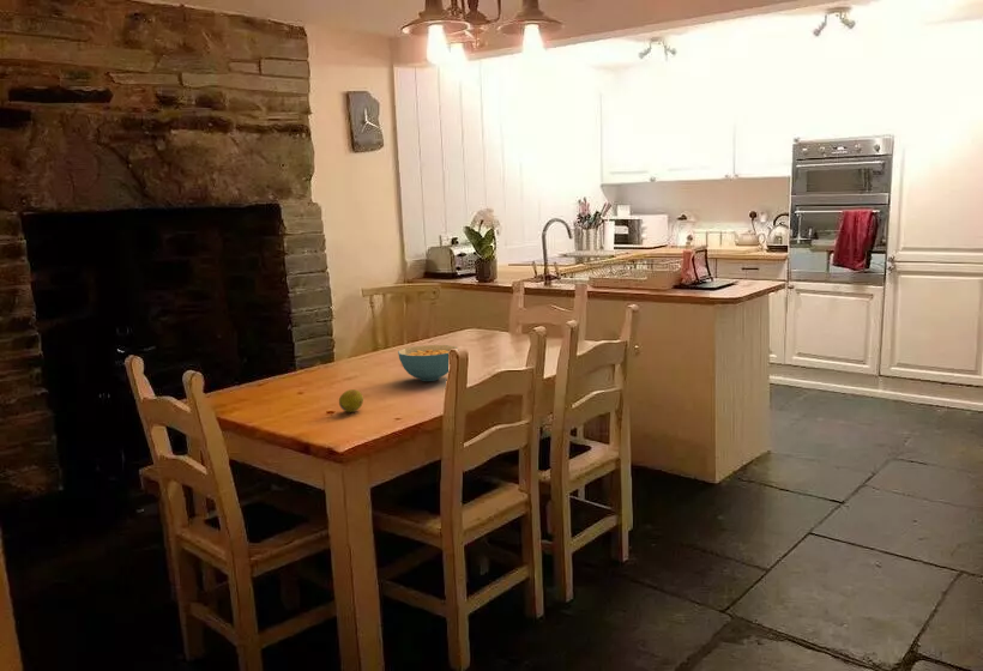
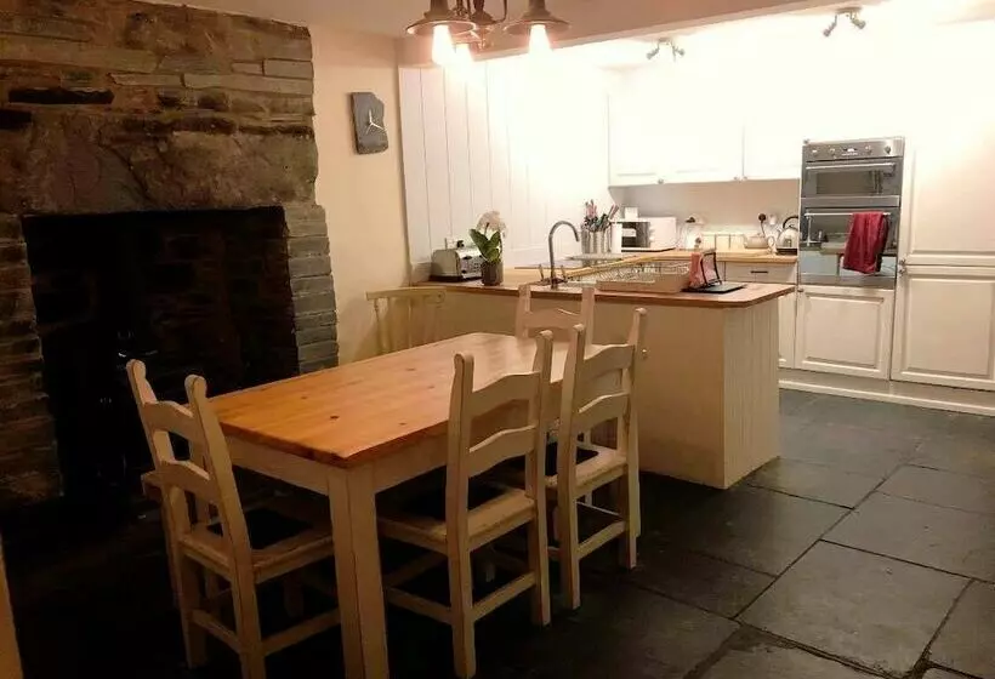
- cereal bowl [397,344,458,382]
- fruit [338,388,364,413]
